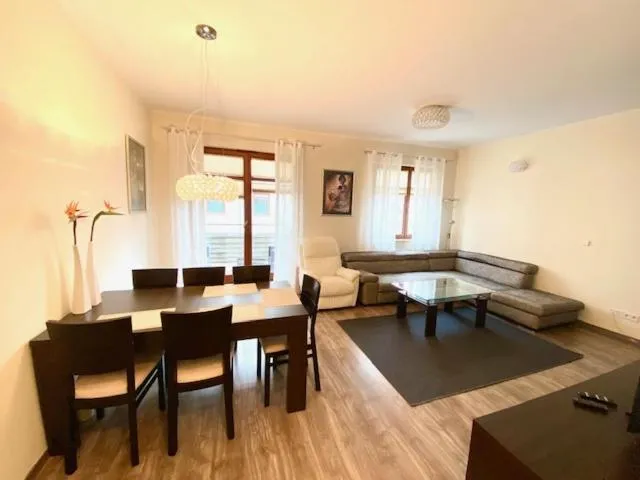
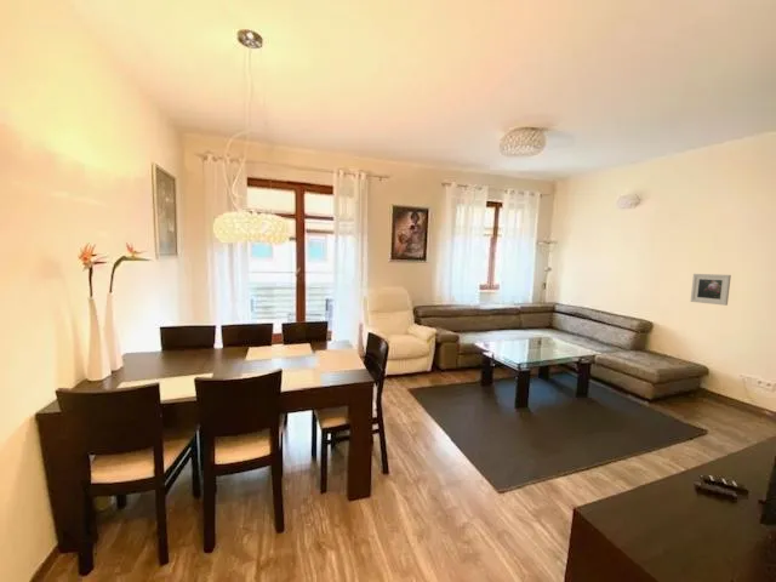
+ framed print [690,273,732,307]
